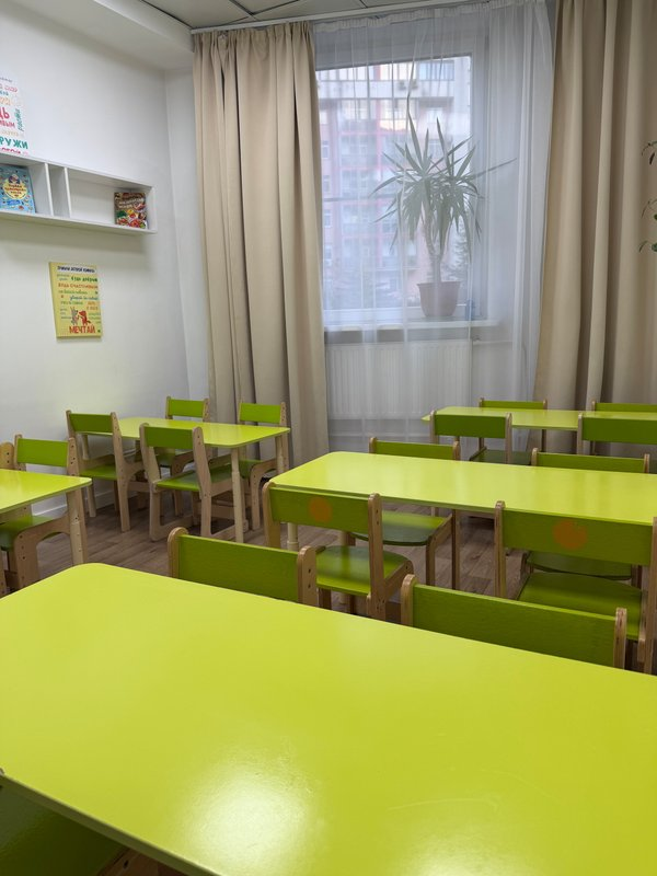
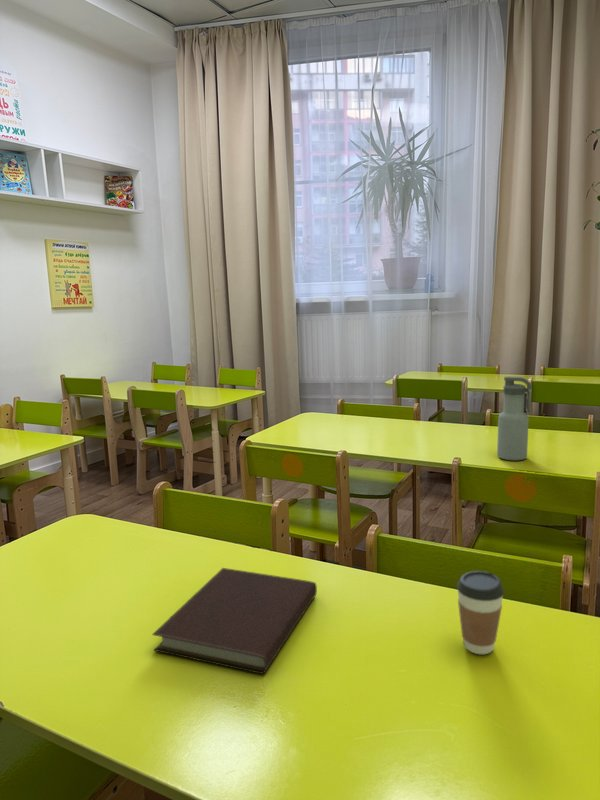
+ water bottle [496,375,533,462]
+ notebook [151,567,318,675]
+ coffee cup [456,570,505,655]
